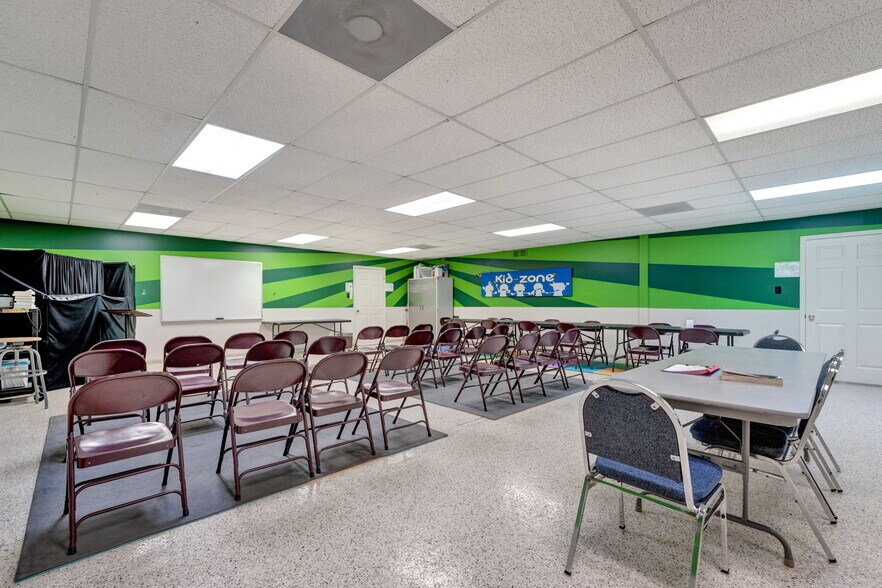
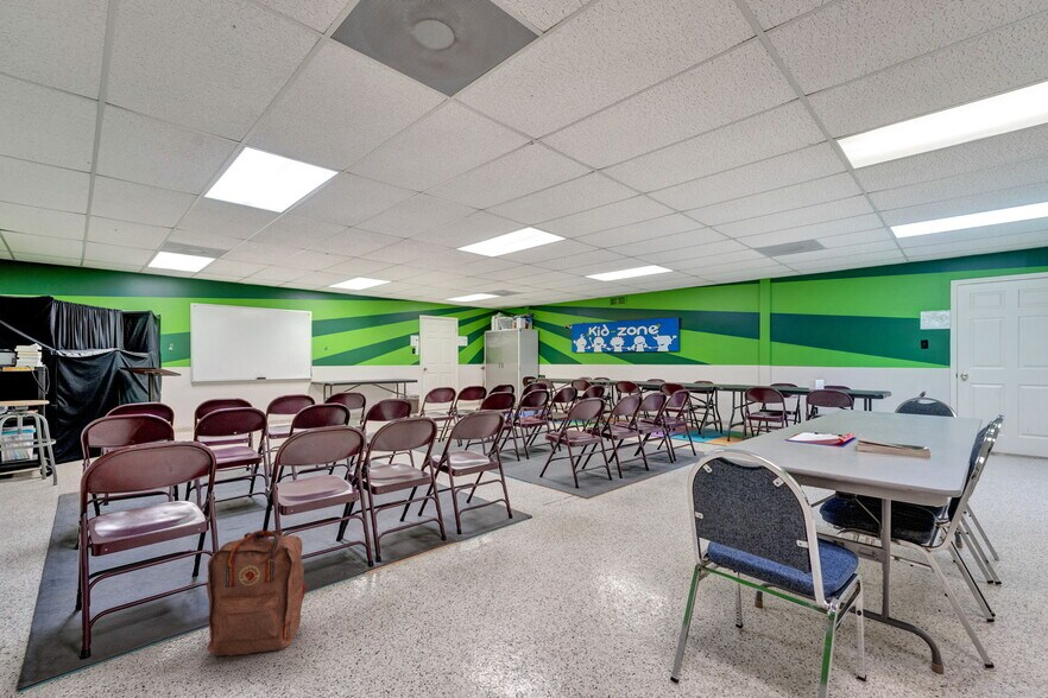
+ backpack [206,527,307,658]
